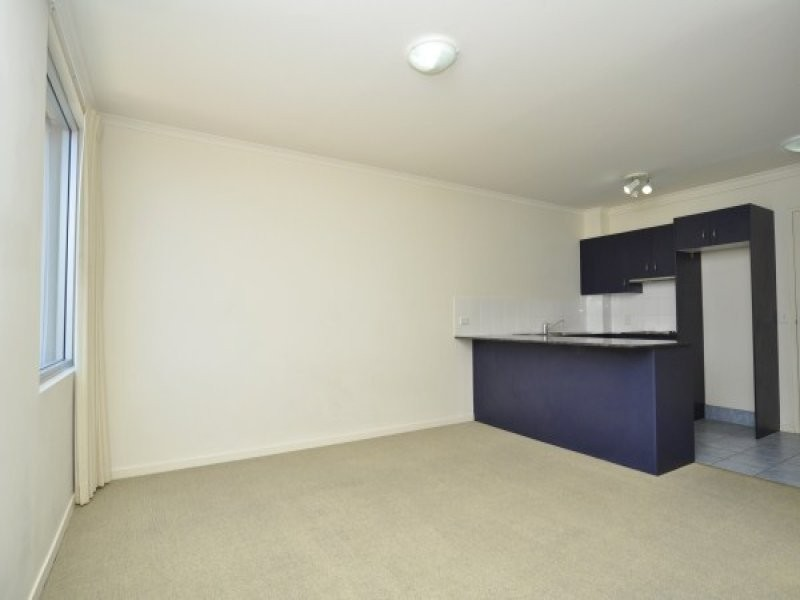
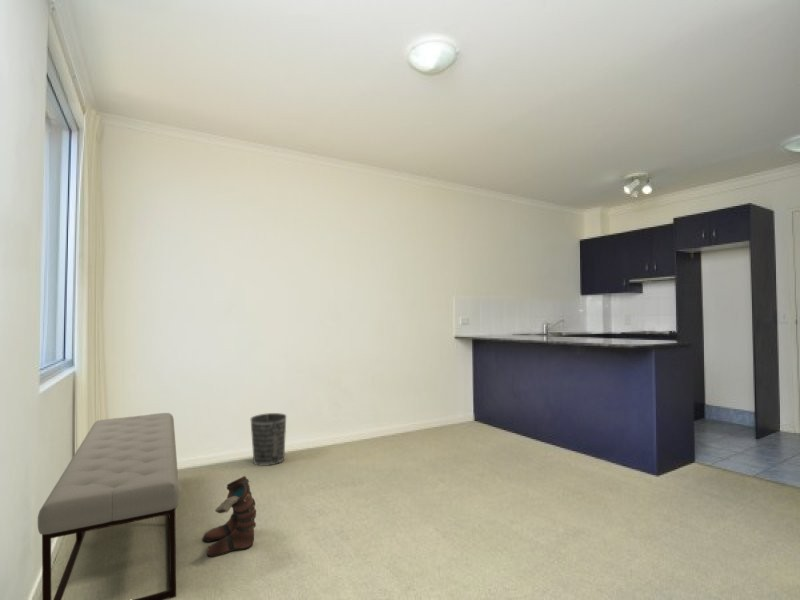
+ wastebasket [250,412,287,467]
+ boots [202,475,257,558]
+ bench [37,412,180,600]
